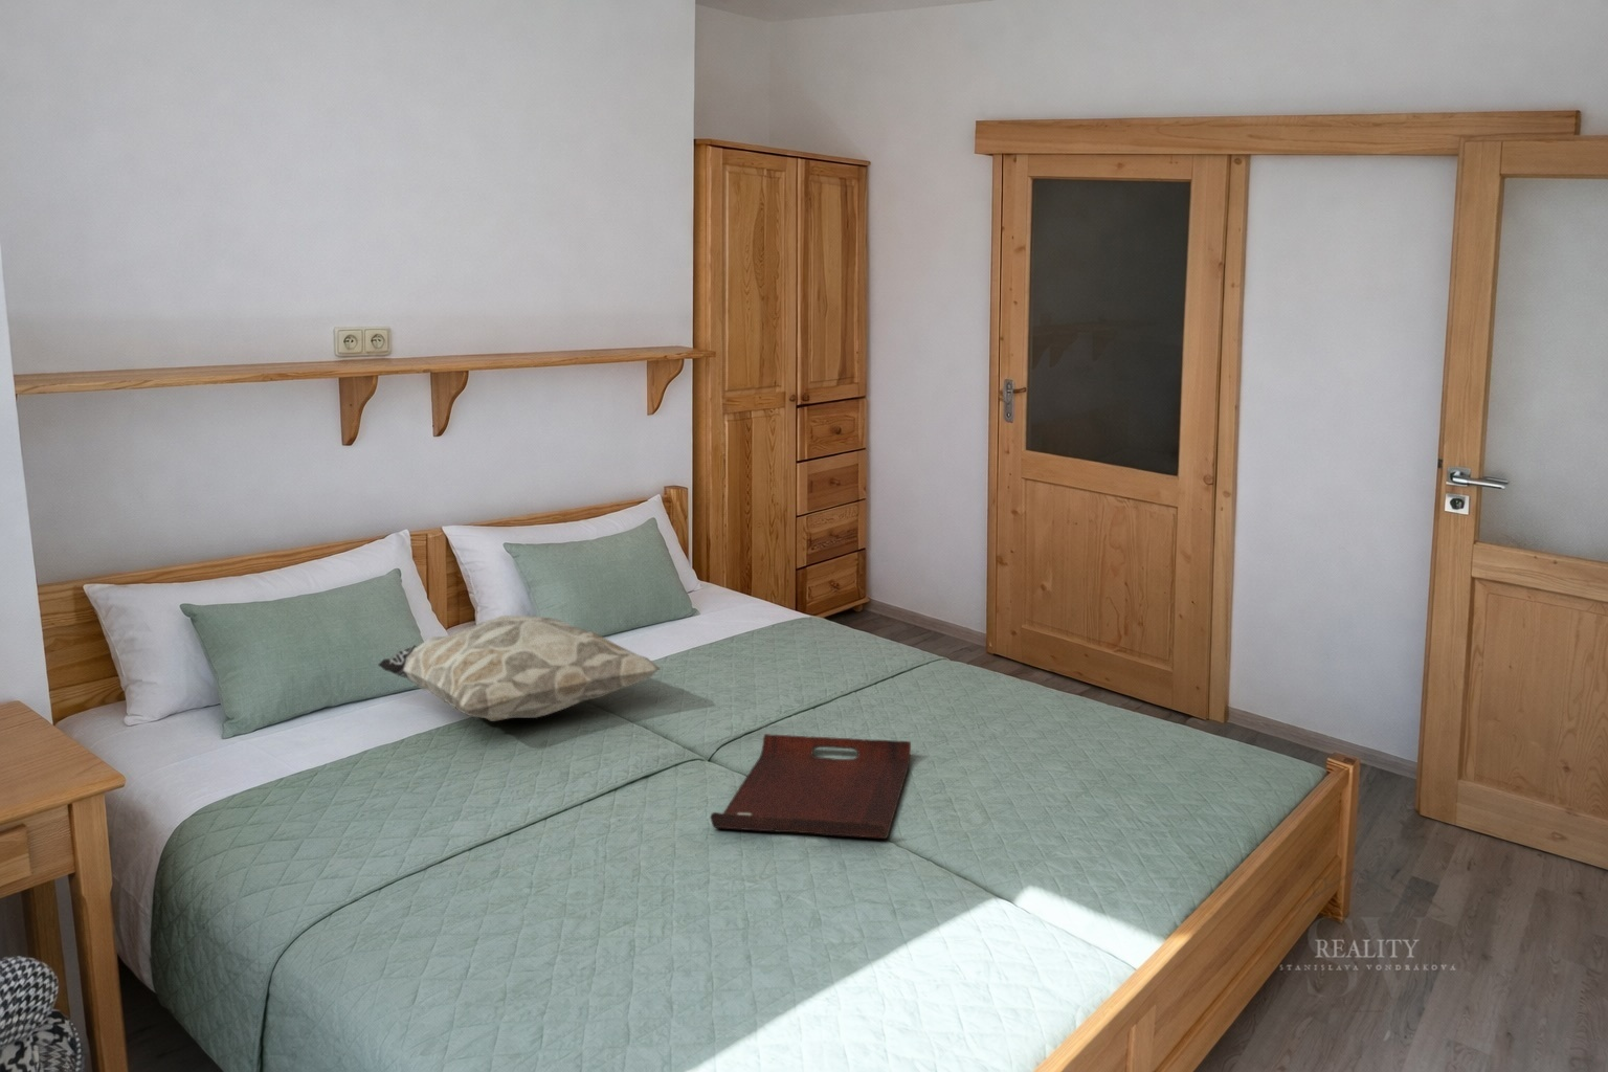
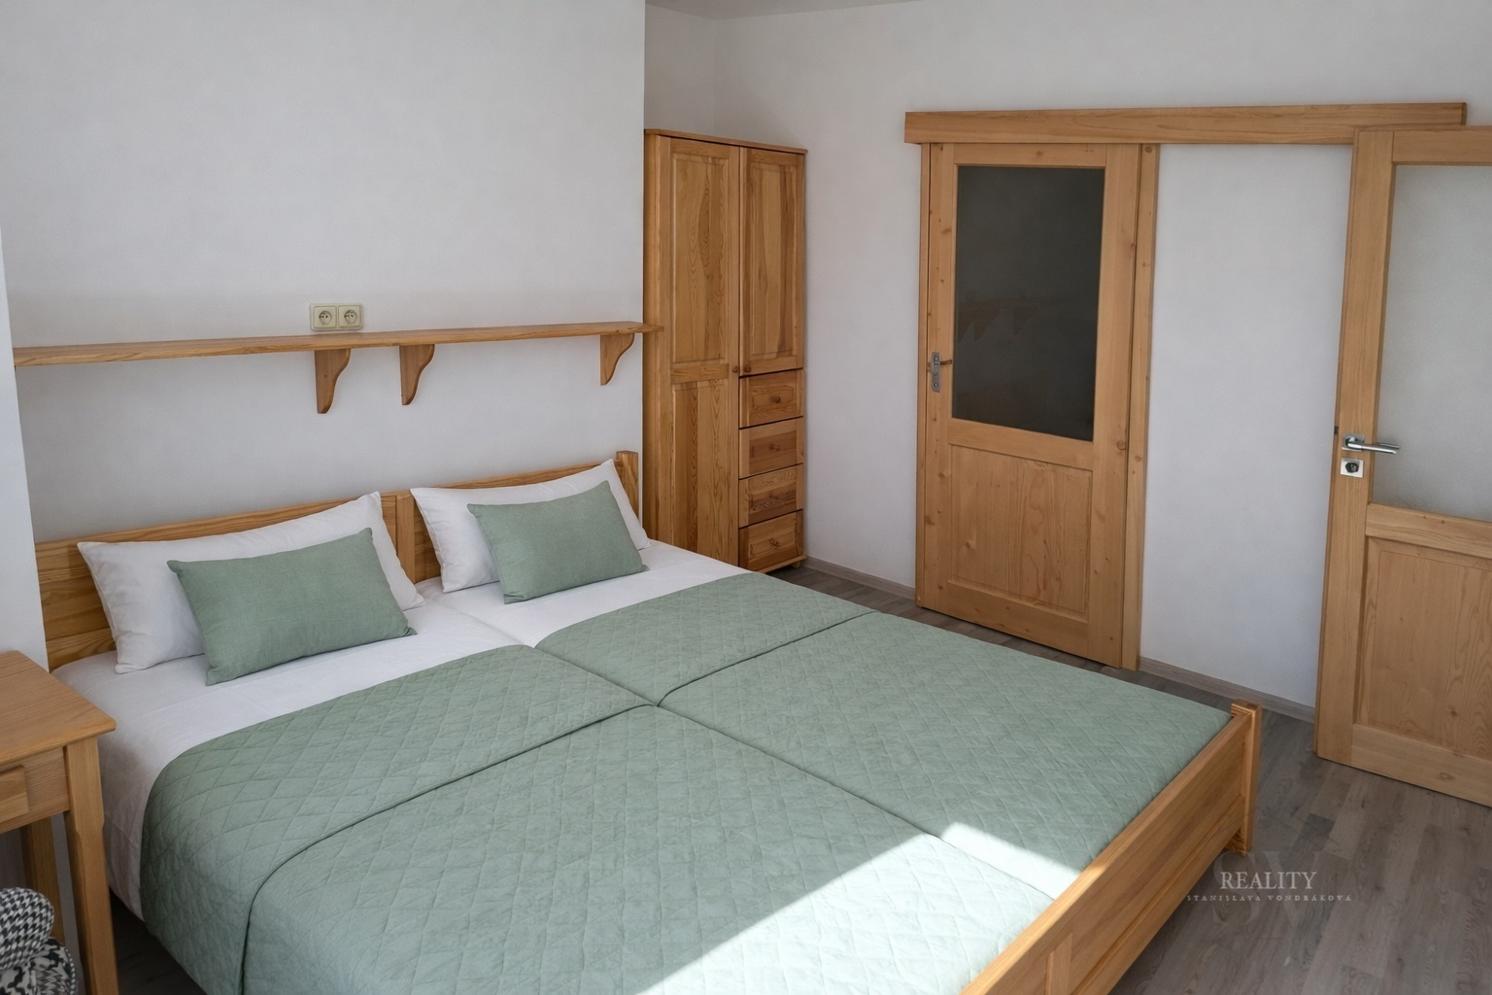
- decorative pillow [377,615,662,723]
- serving tray [709,733,912,840]
